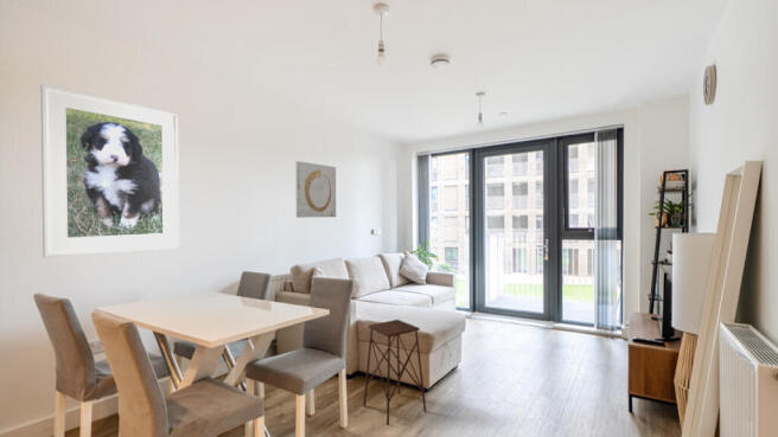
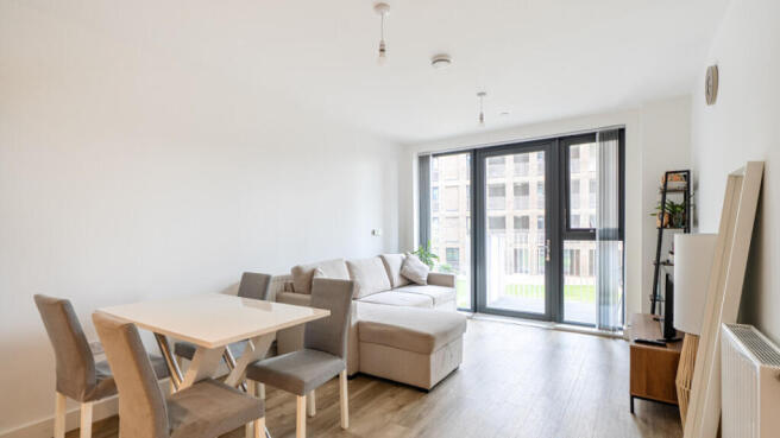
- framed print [39,83,180,258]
- side table [362,319,427,426]
- wall art [294,160,337,219]
